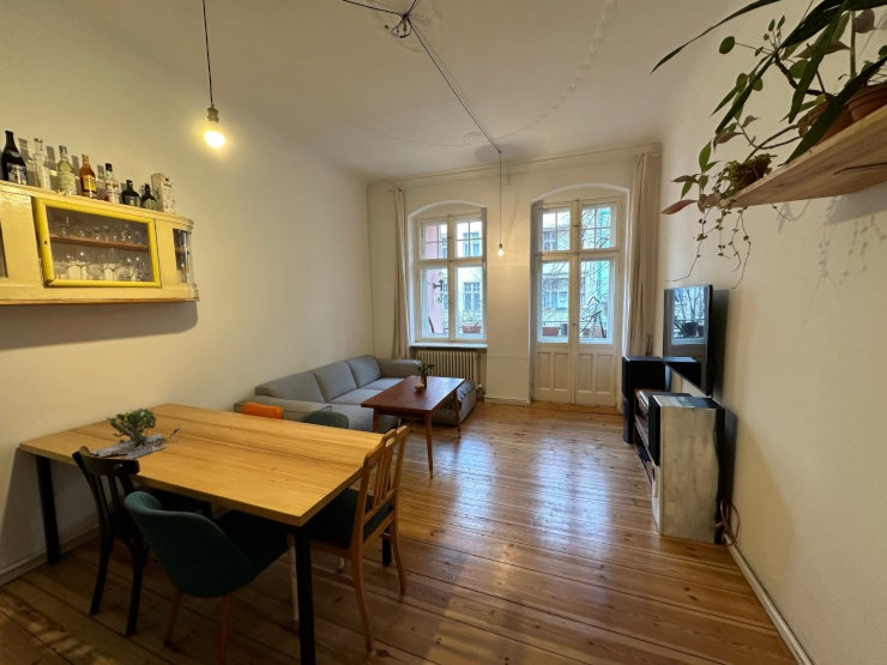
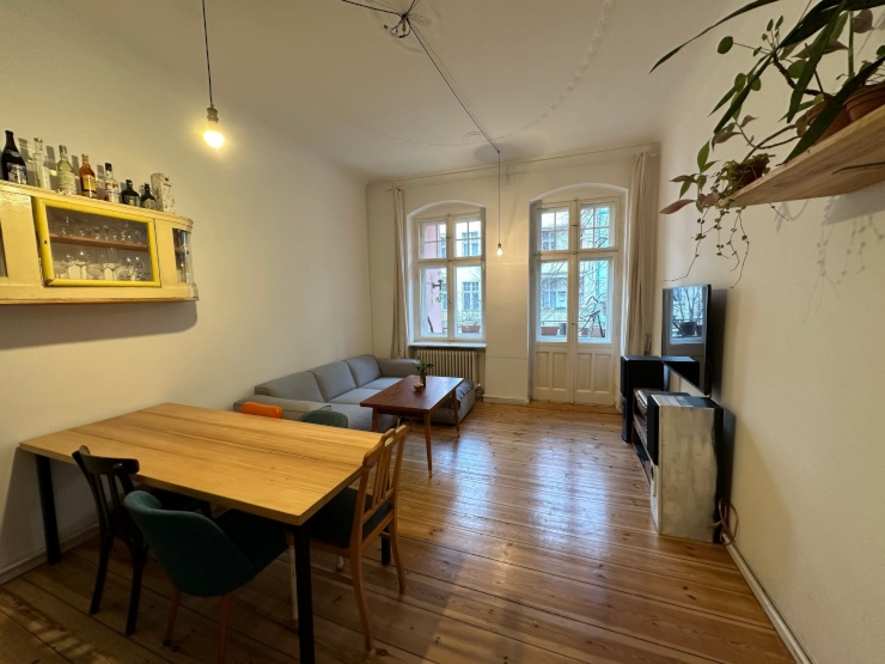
- plant [88,407,182,460]
